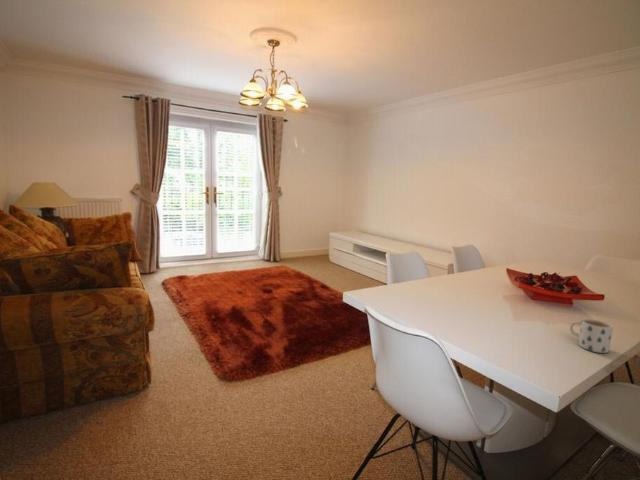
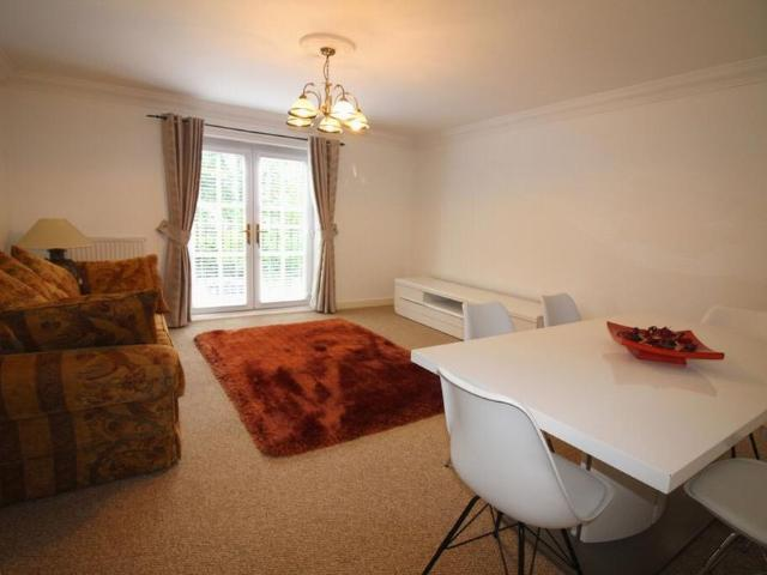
- mug [568,318,614,354]
